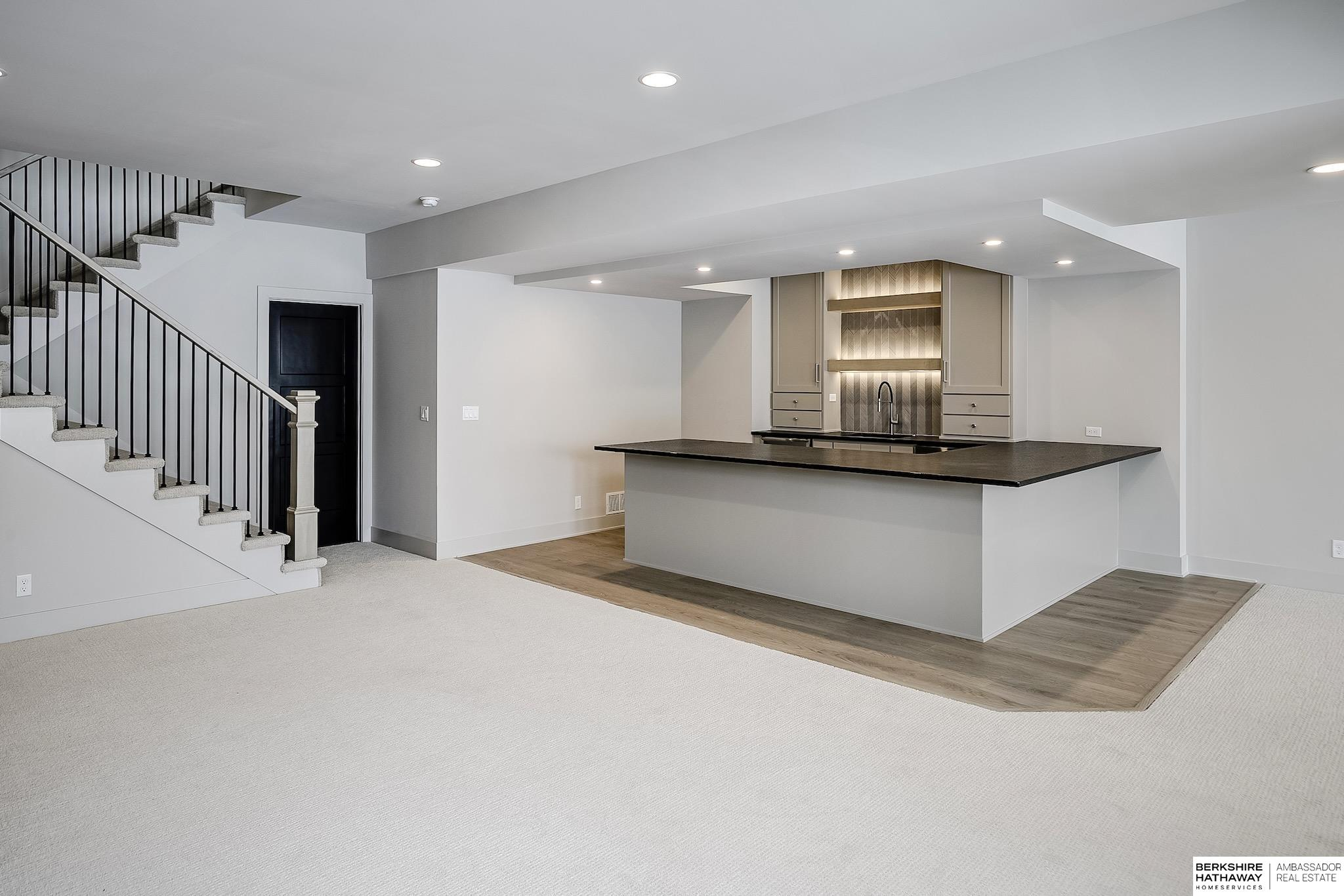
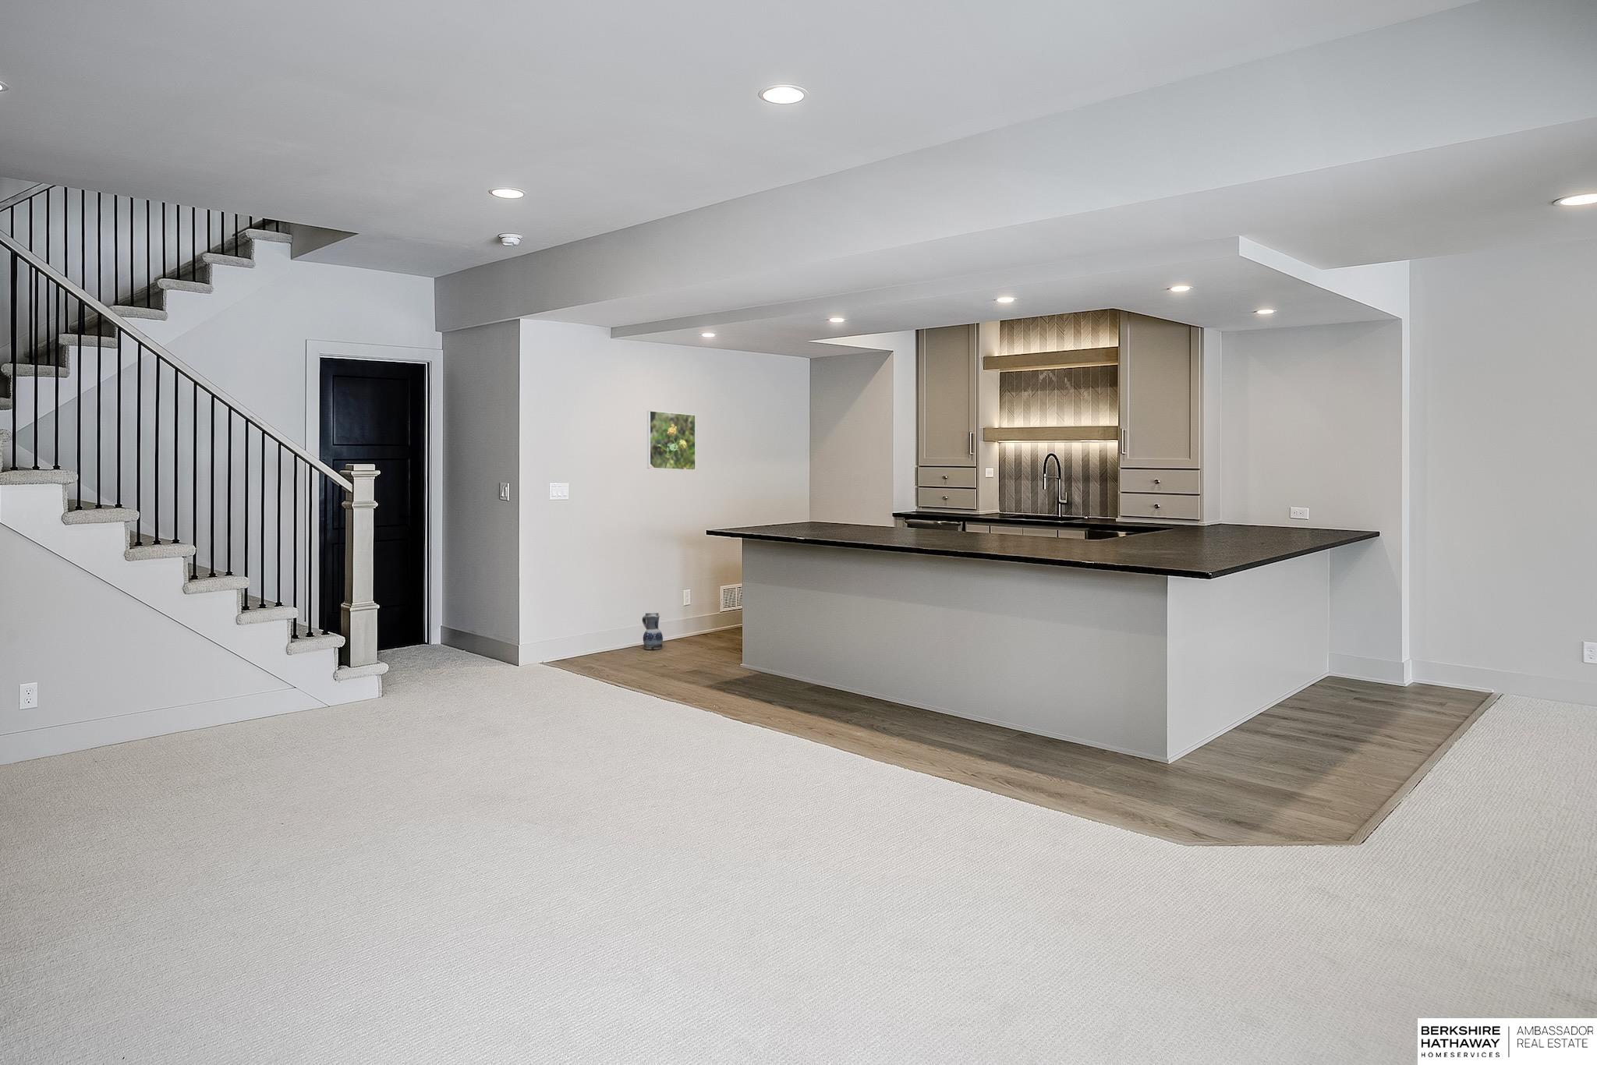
+ ceramic jug [642,612,663,650]
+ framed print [646,410,696,471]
